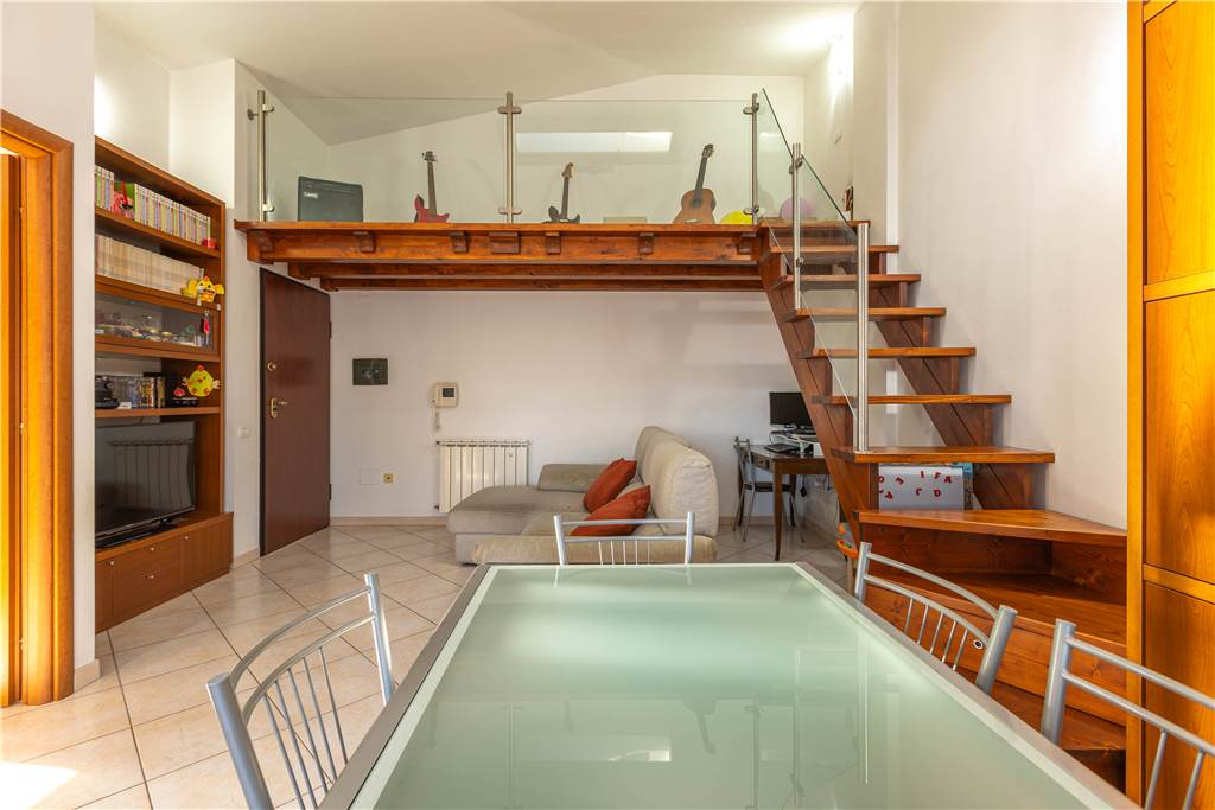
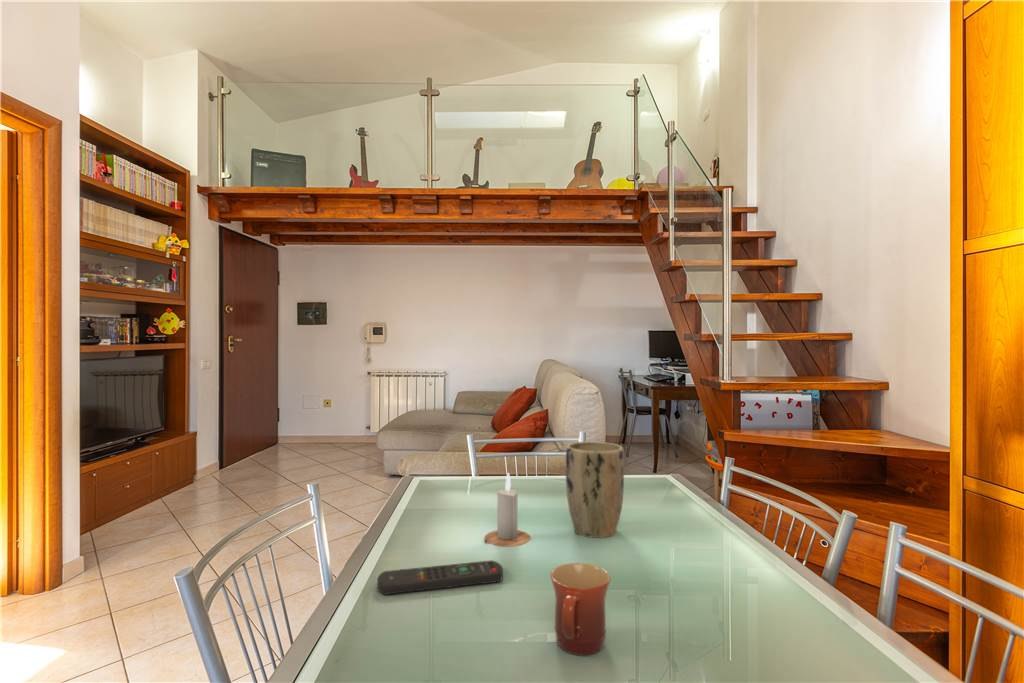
+ candle [484,471,532,548]
+ plant pot [565,440,625,539]
+ remote control [376,559,504,596]
+ mug [549,562,611,657]
